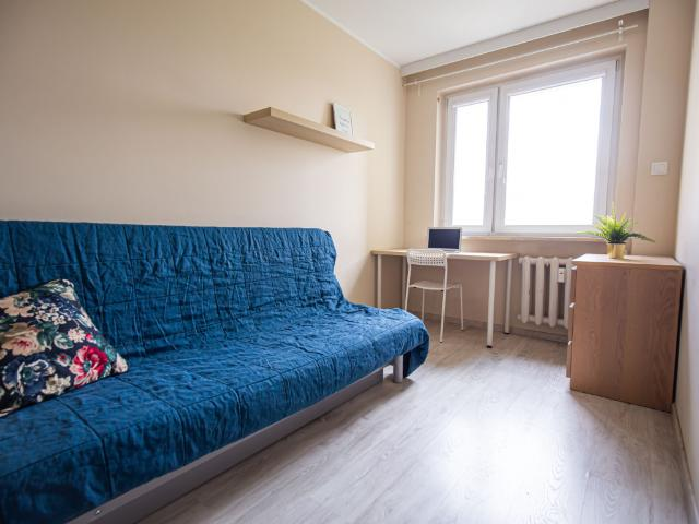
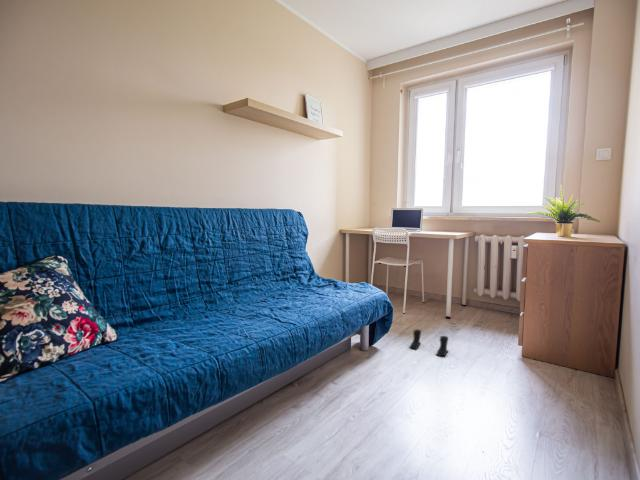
+ boots [409,328,450,357]
